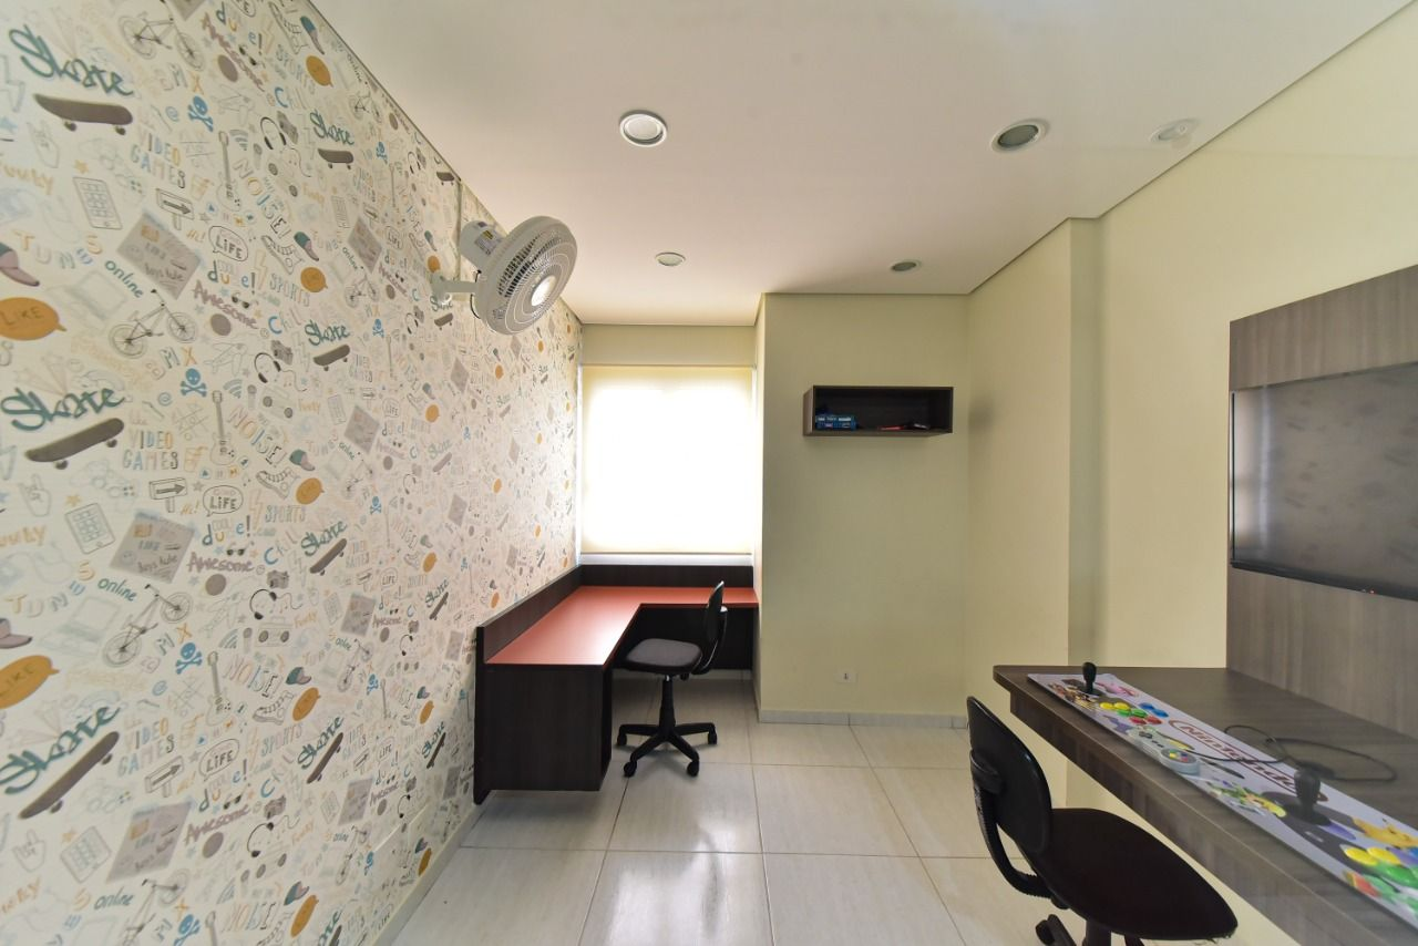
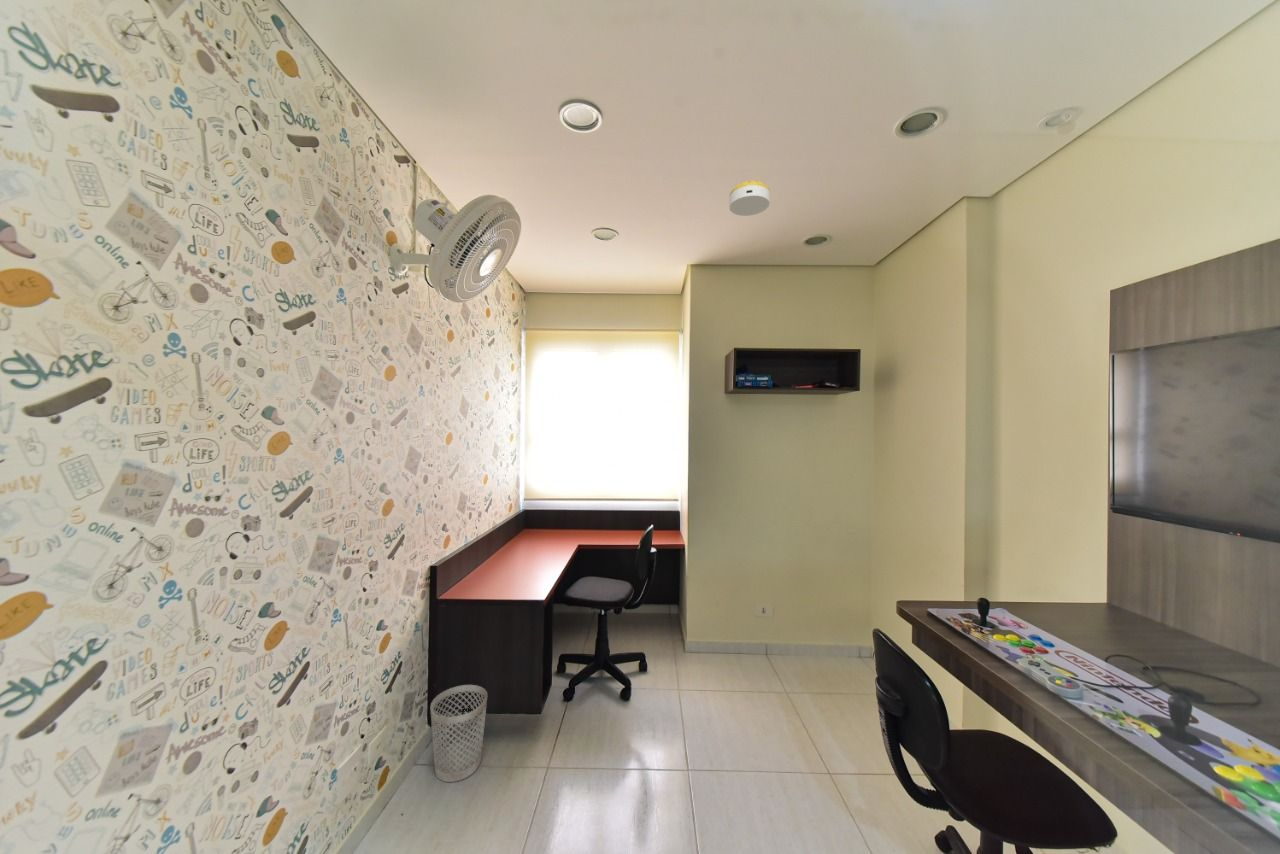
+ smoke detector [729,180,771,217]
+ wastebasket [430,684,488,783]
